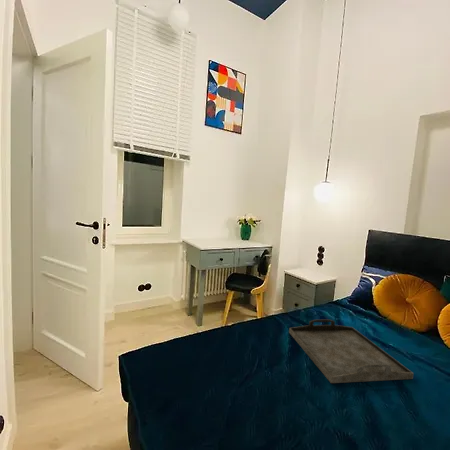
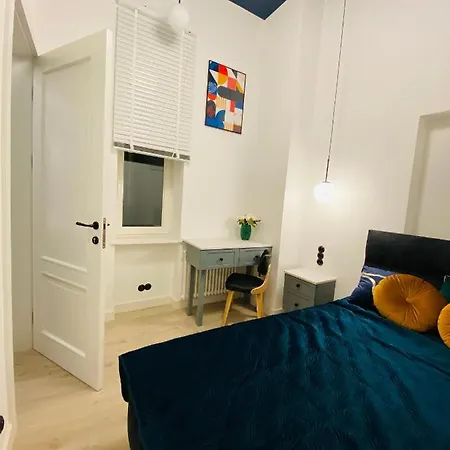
- serving tray [288,319,415,384]
